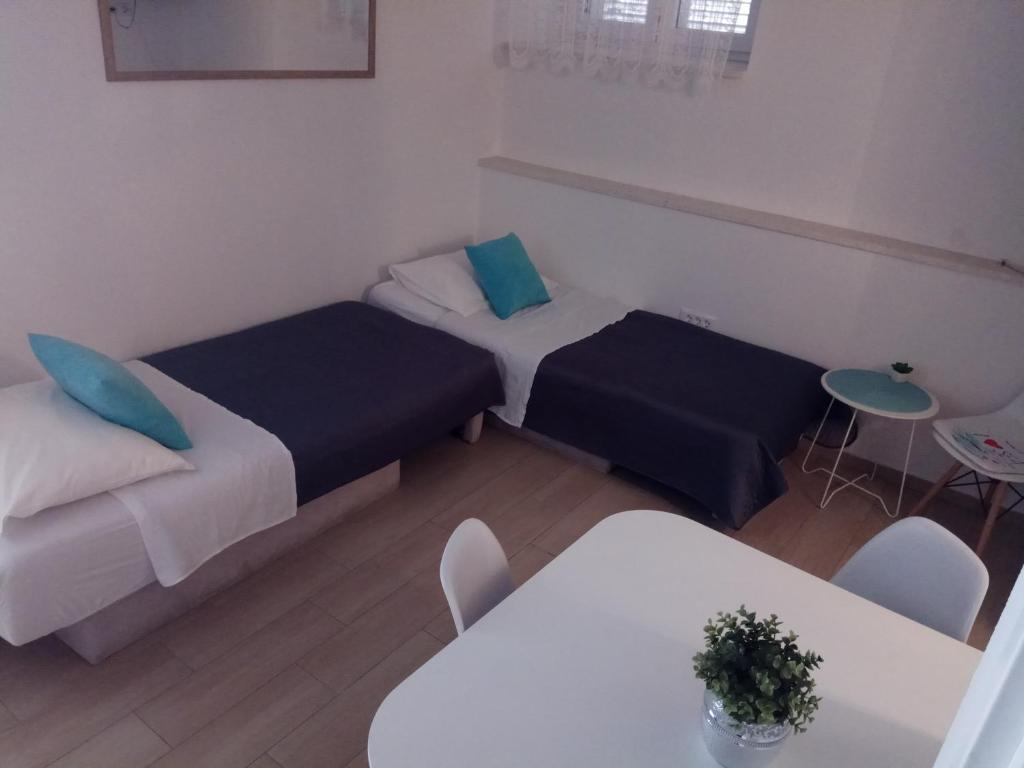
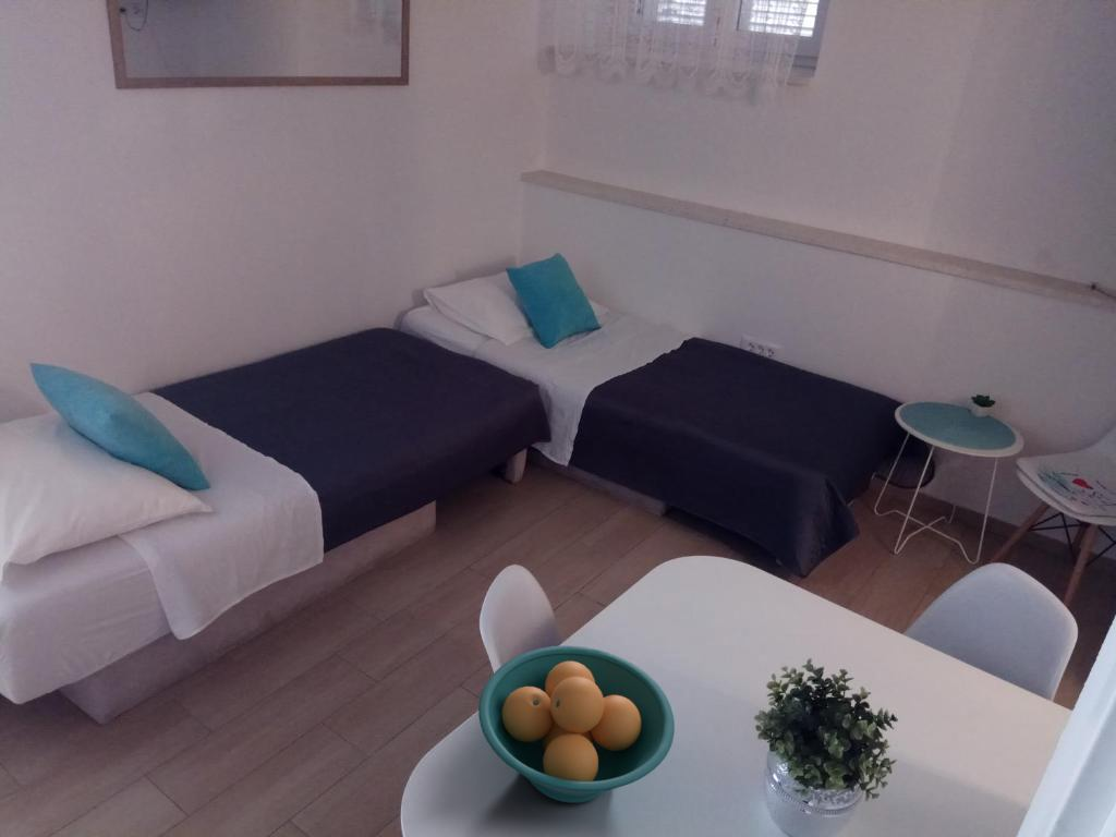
+ fruit bowl [477,645,676,804]
